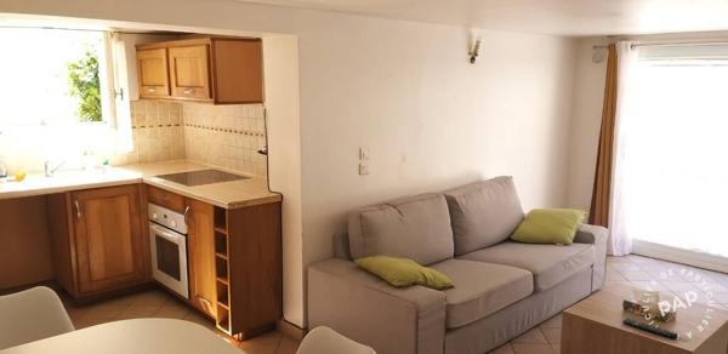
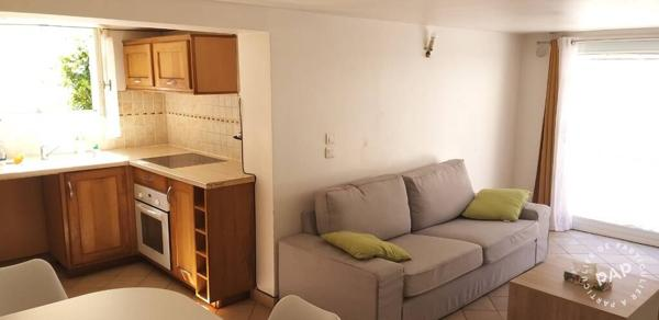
- remote control [621,318,679,339]
